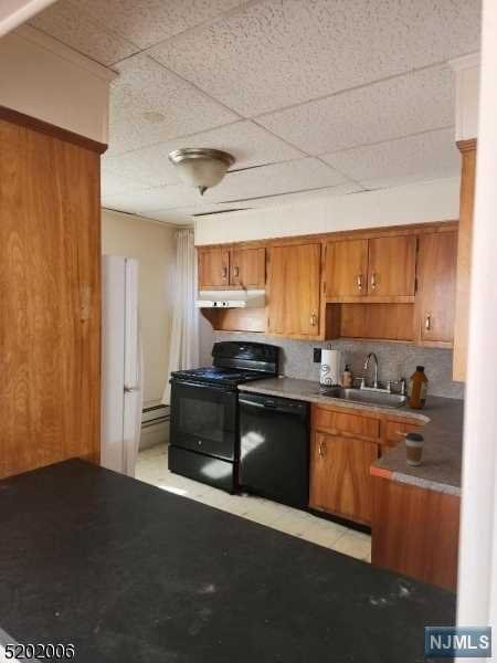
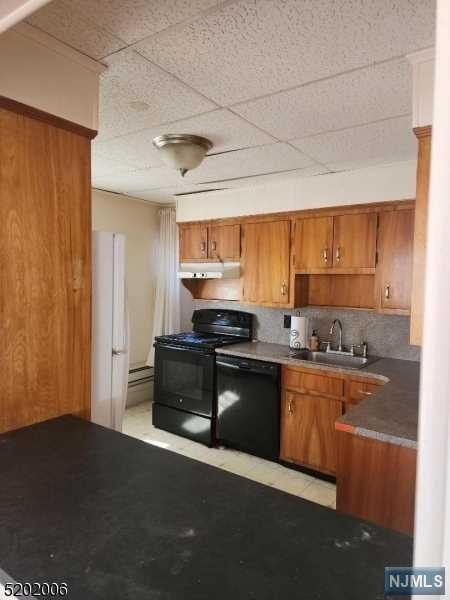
- coffee cup [404,432,425,466]
- bottle [405,365,430,410]
